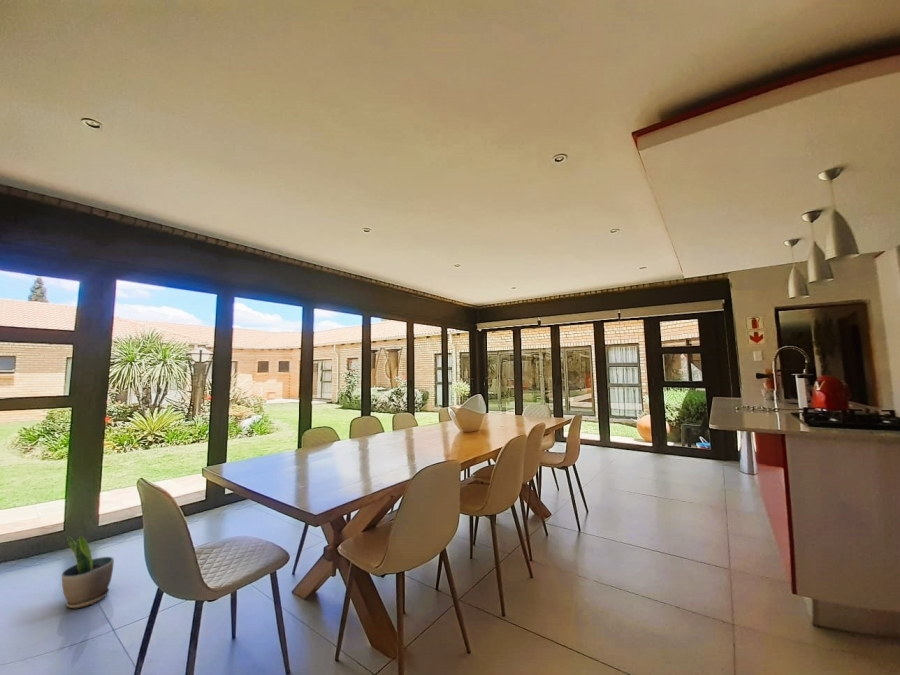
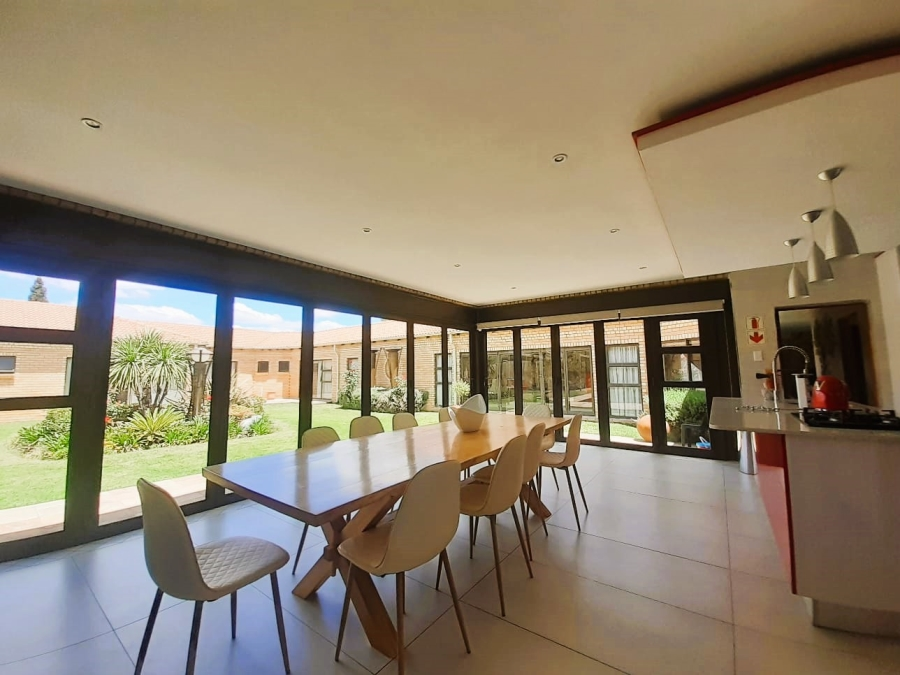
- potted plant [61,535,115,609]
